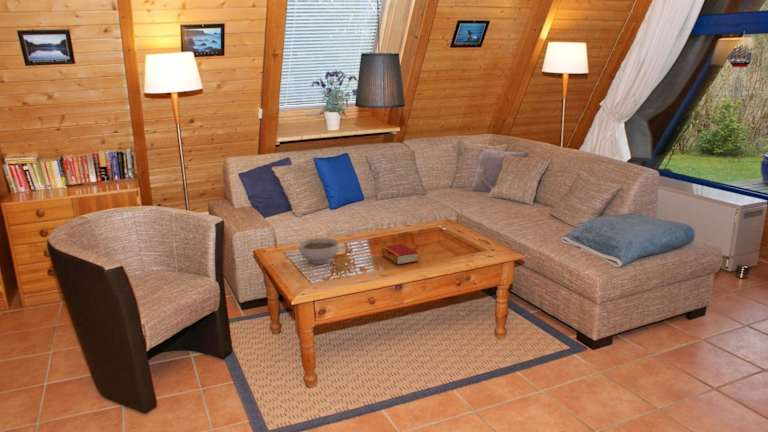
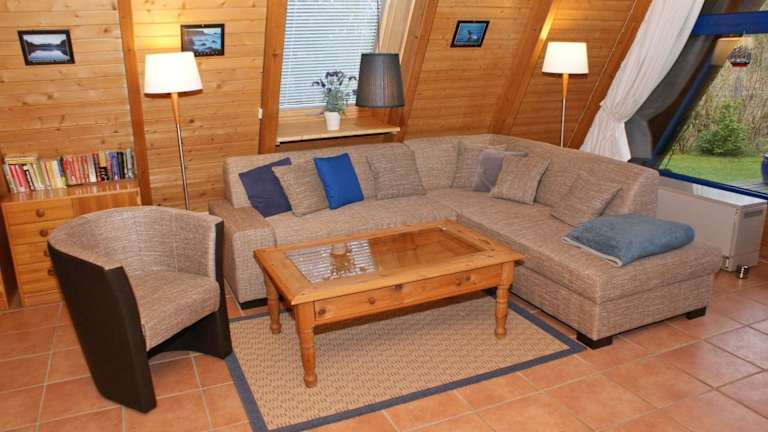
- bowl [298,237,339,265]
- book [381,243,419,266]
